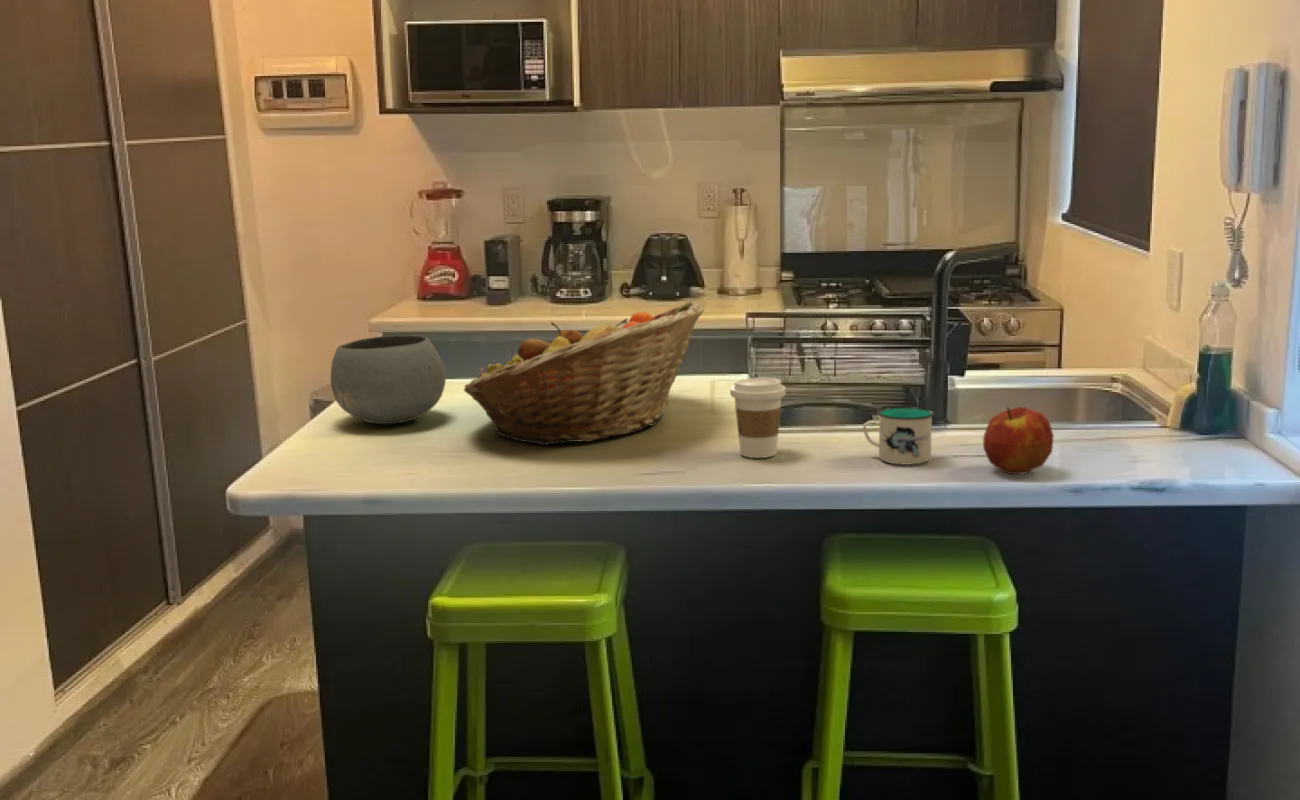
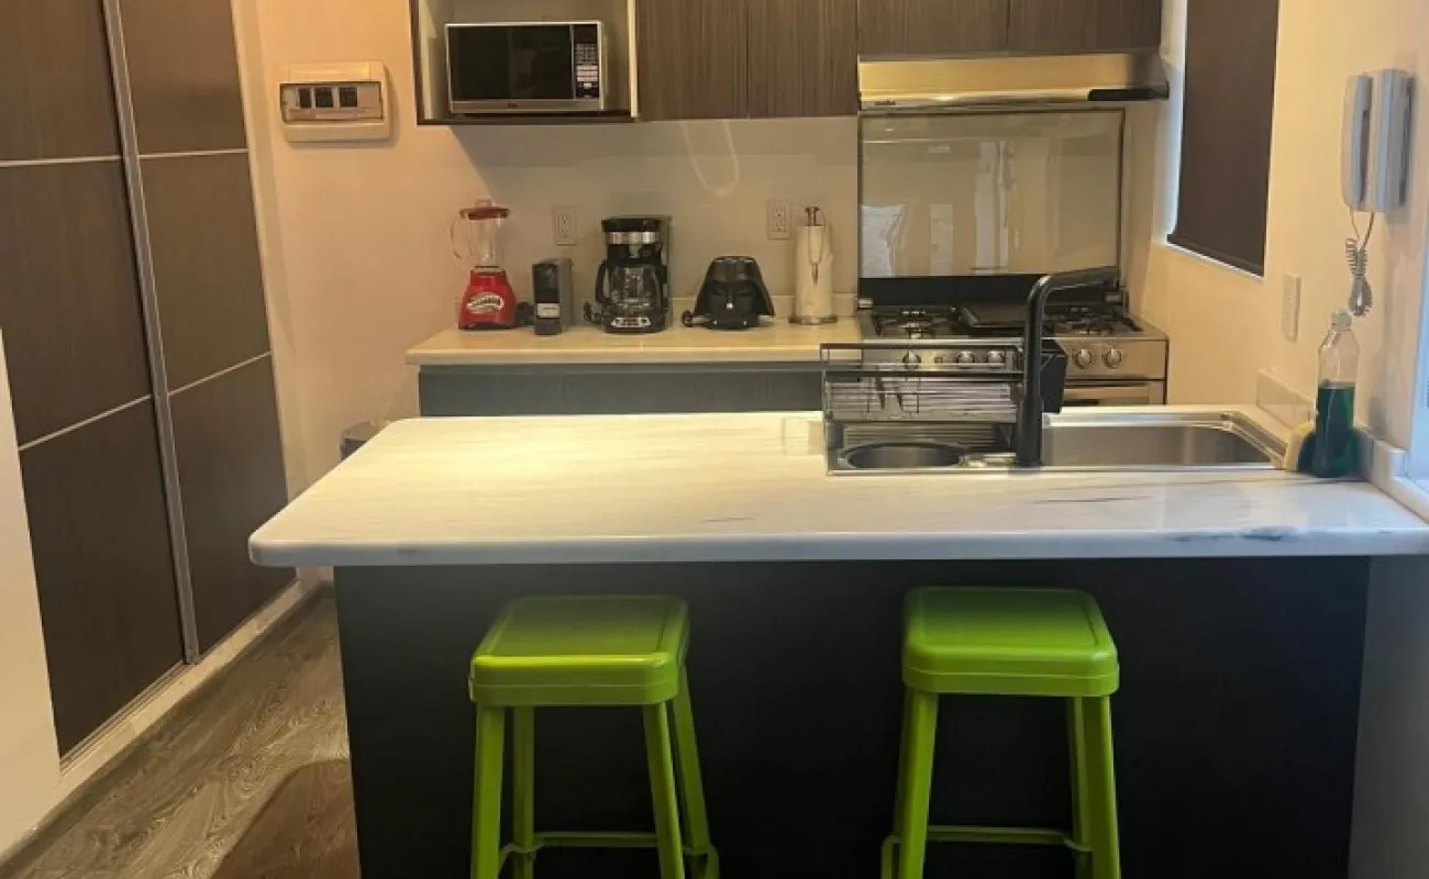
- mug [862,405,935,466]
- coffee cup [729,377,787,459]
- bowl [330,334,447,425]
- apple [982,406,1055,475]
- fruit basket [463,301,705,446]
